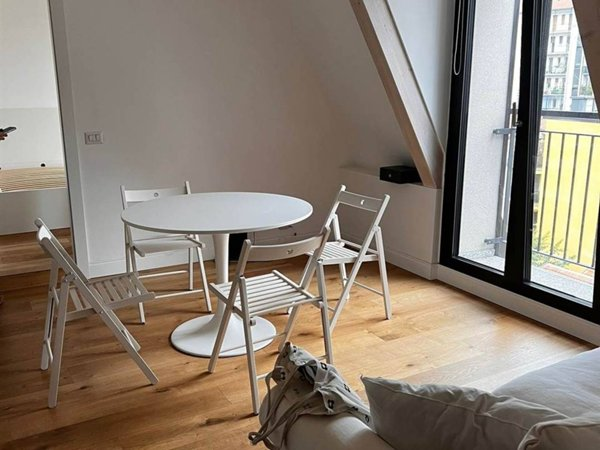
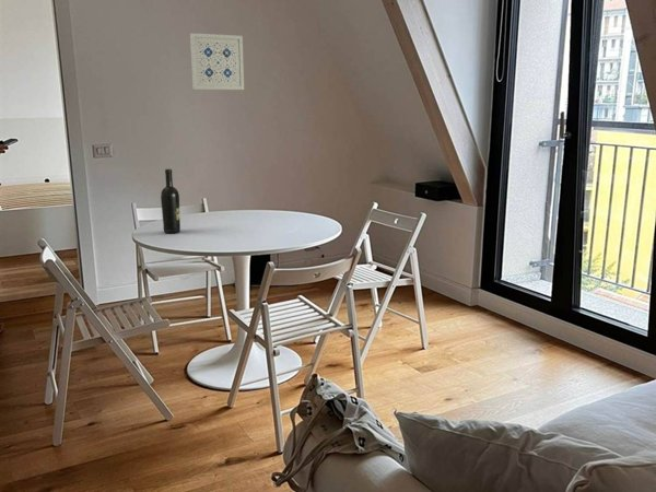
+ wall art [189,33,245,91]
+ wine bottle [160,168,181,234]
